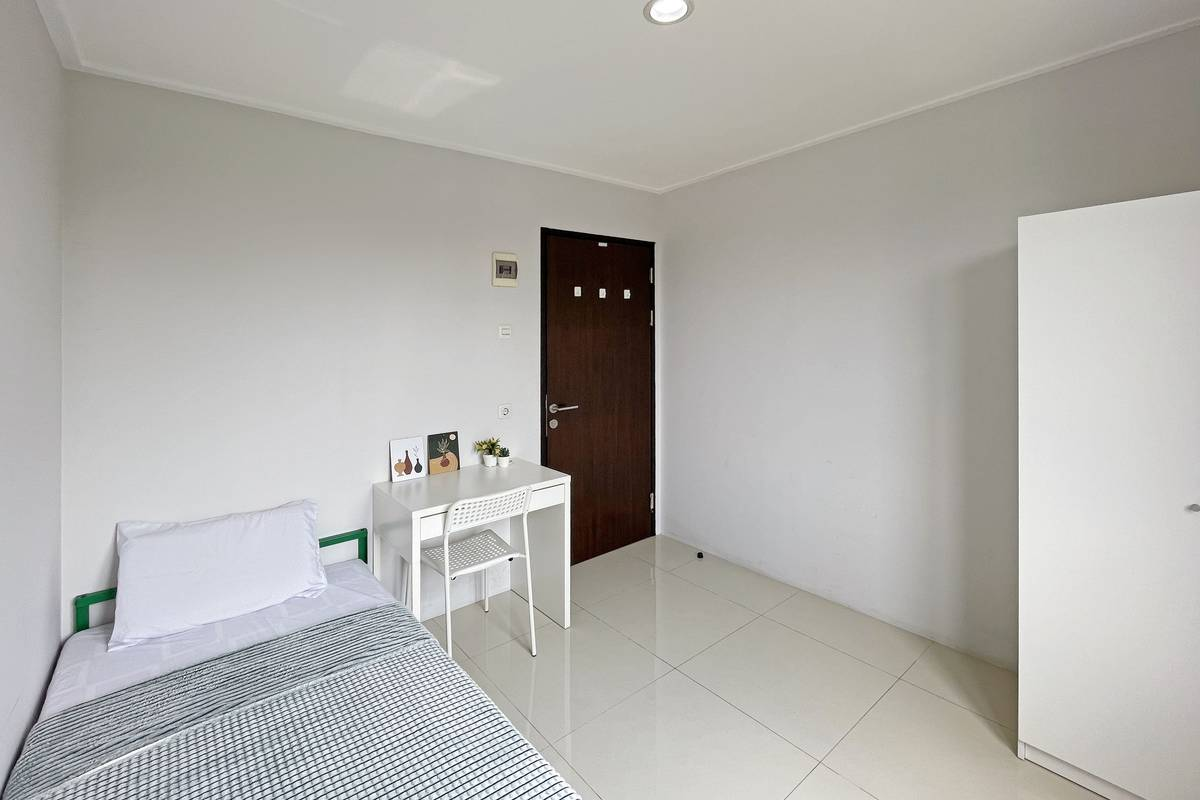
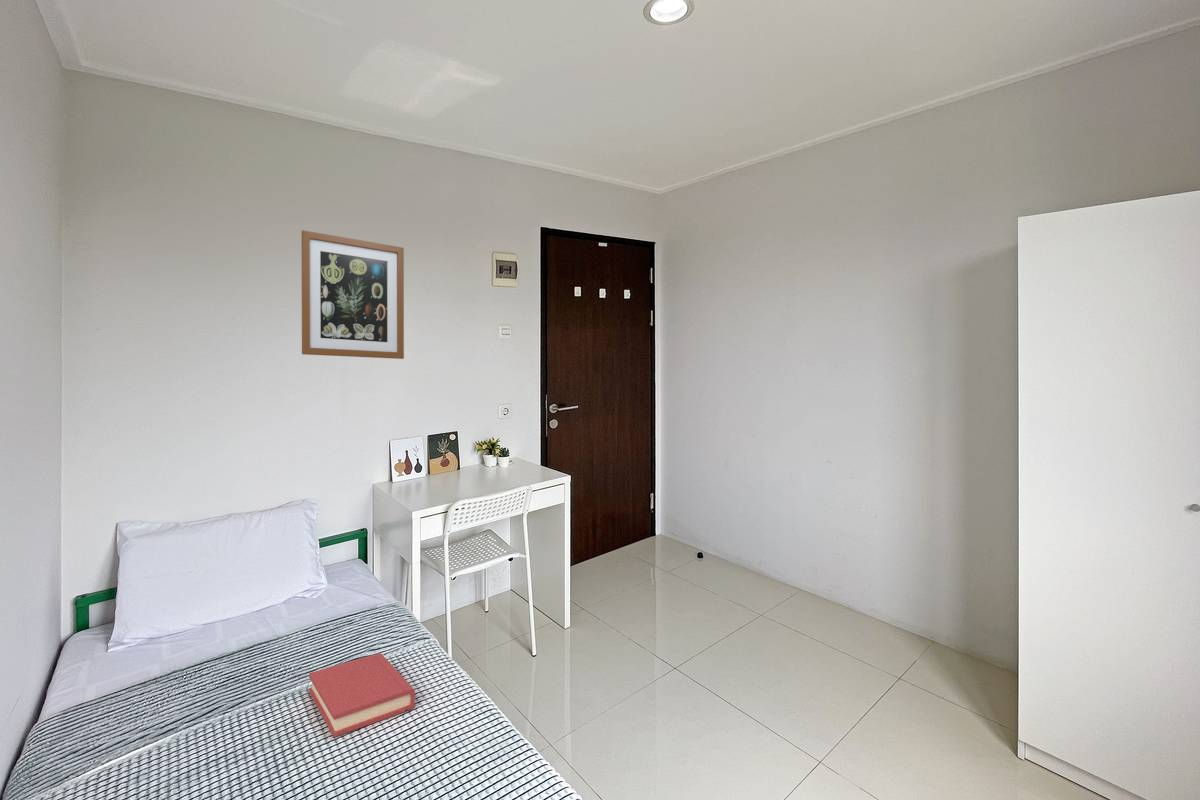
+ wall art [301,229,405,360]
+ hardback book [308,652,416,738]
